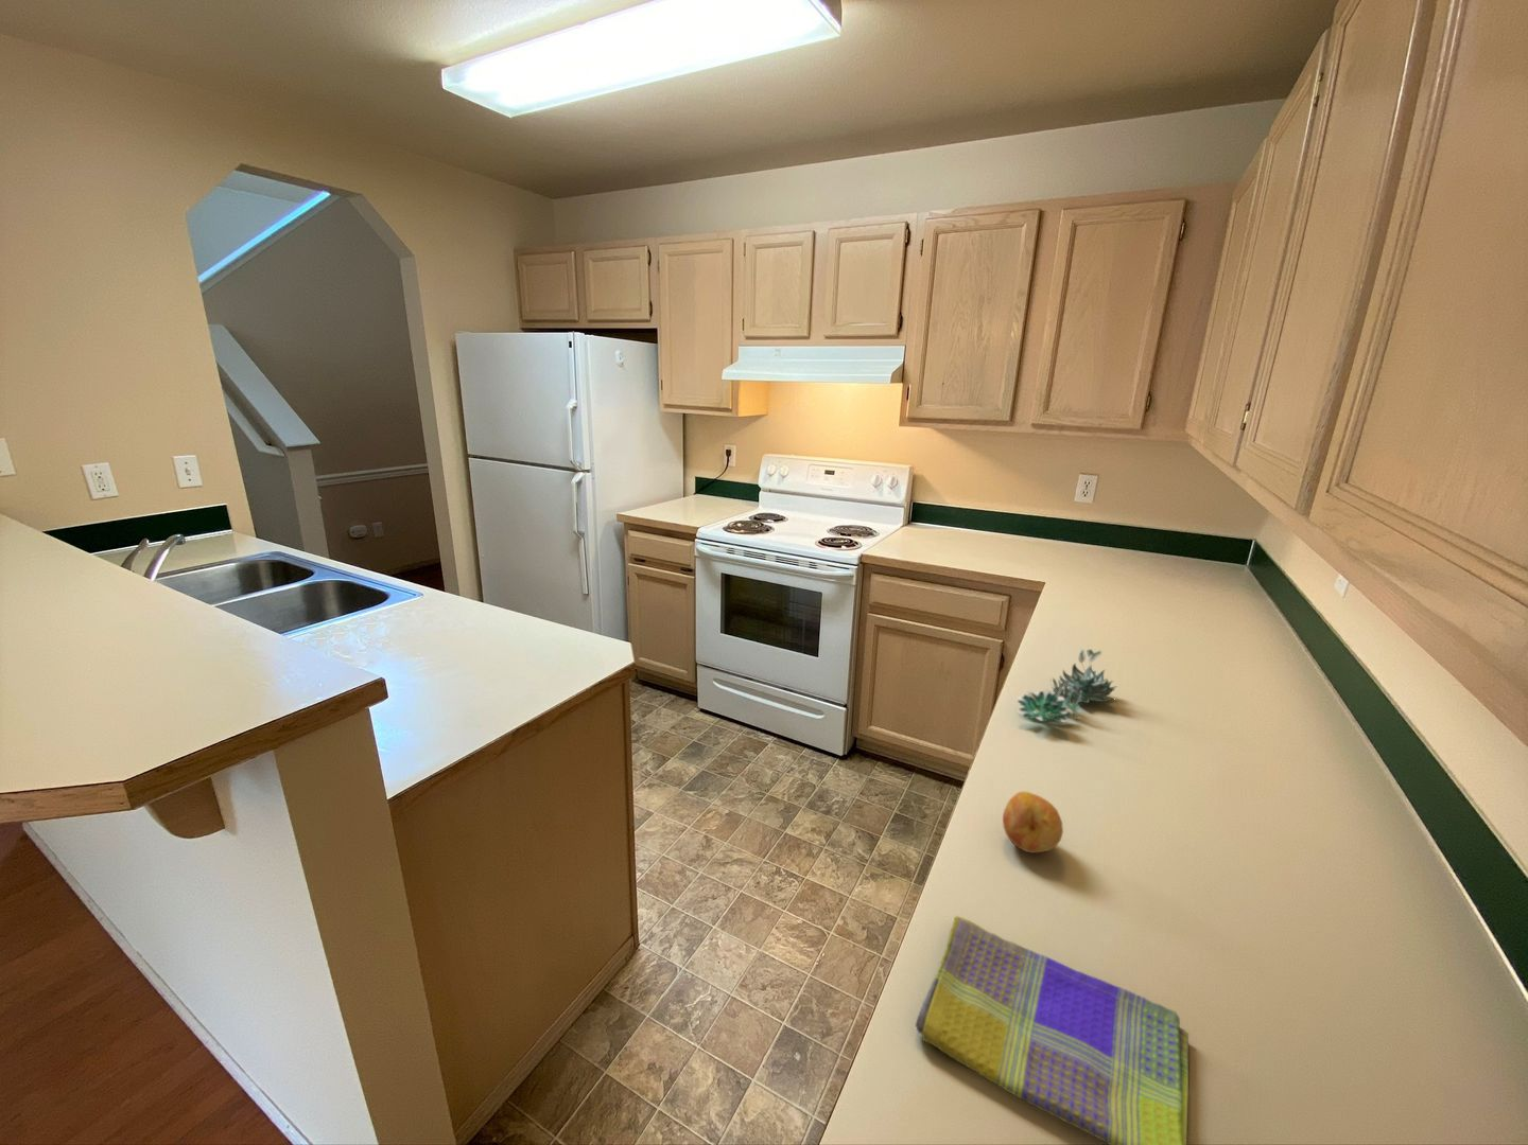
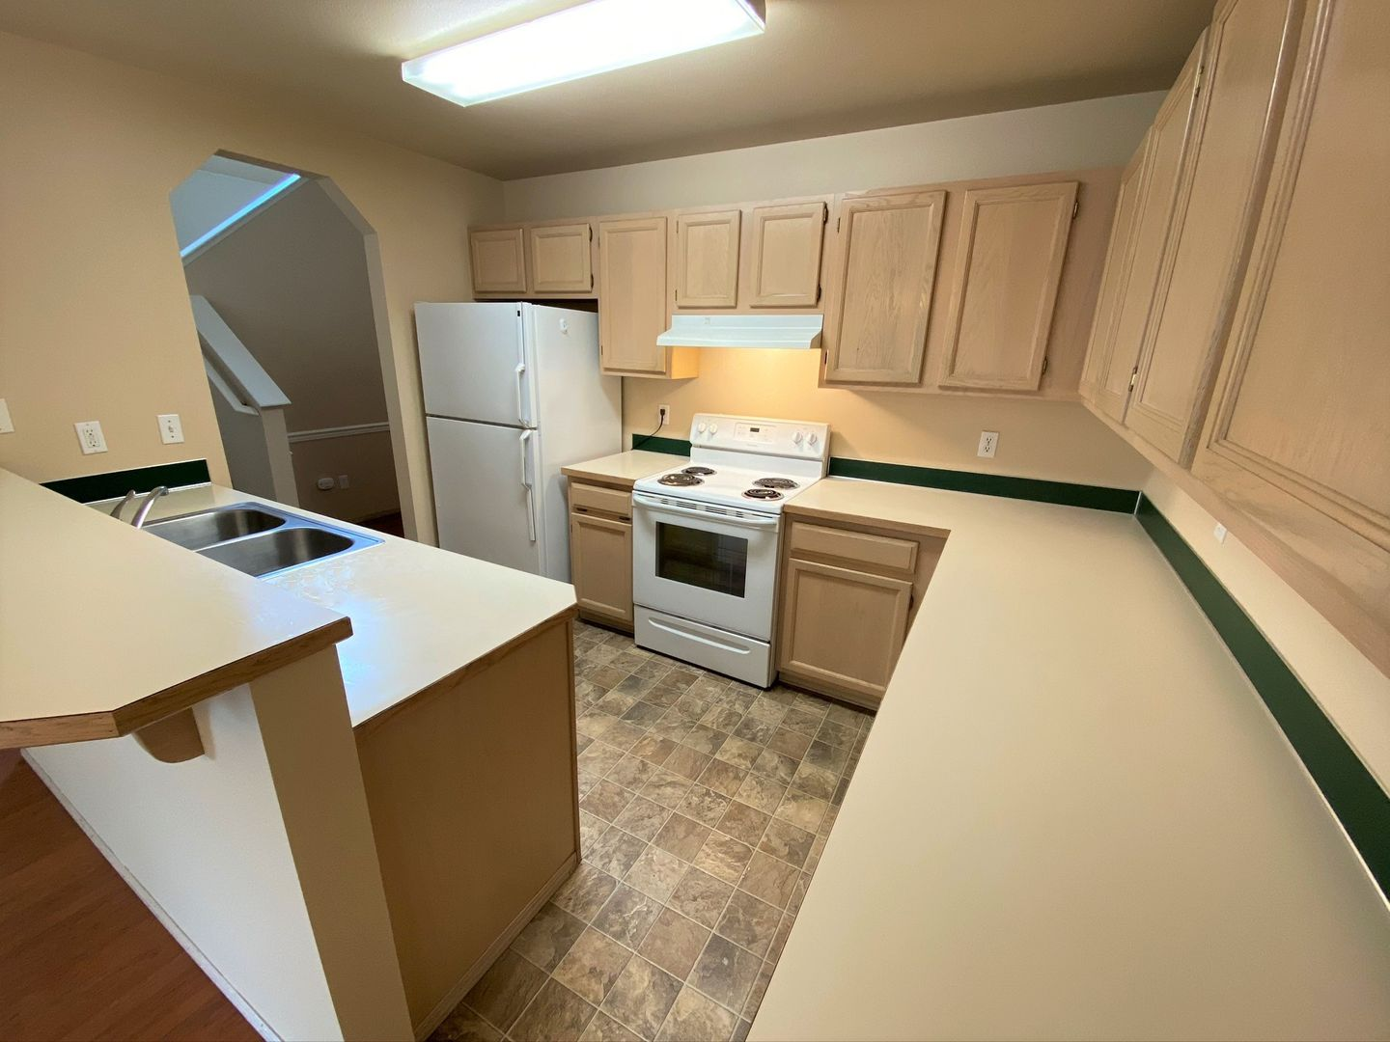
- succulent plant [1017,648,1117,723]
- dish towel [914,915,1190,1145]
- fruit [1002,791,1065,854]
